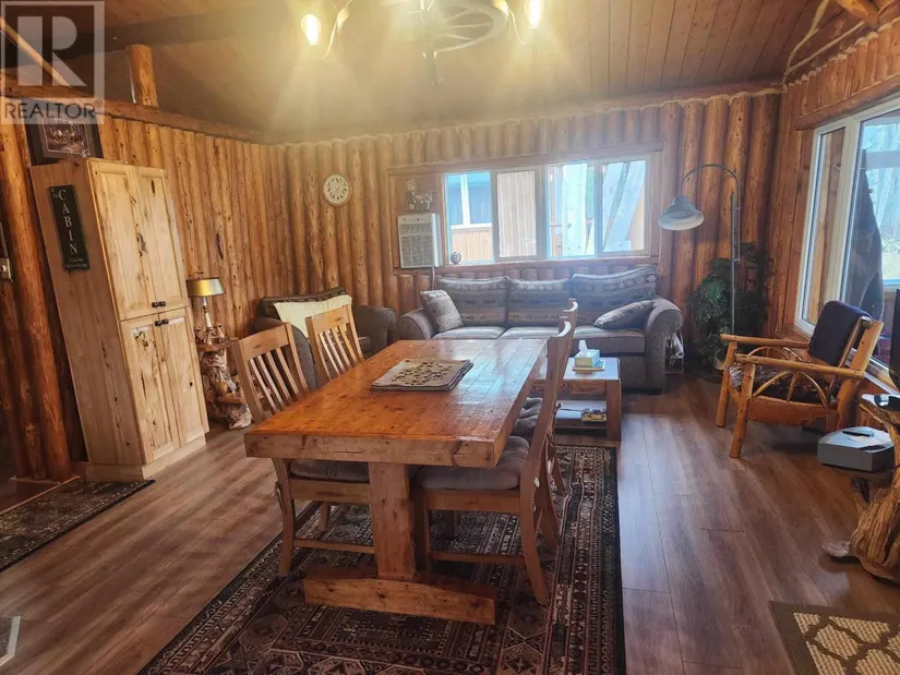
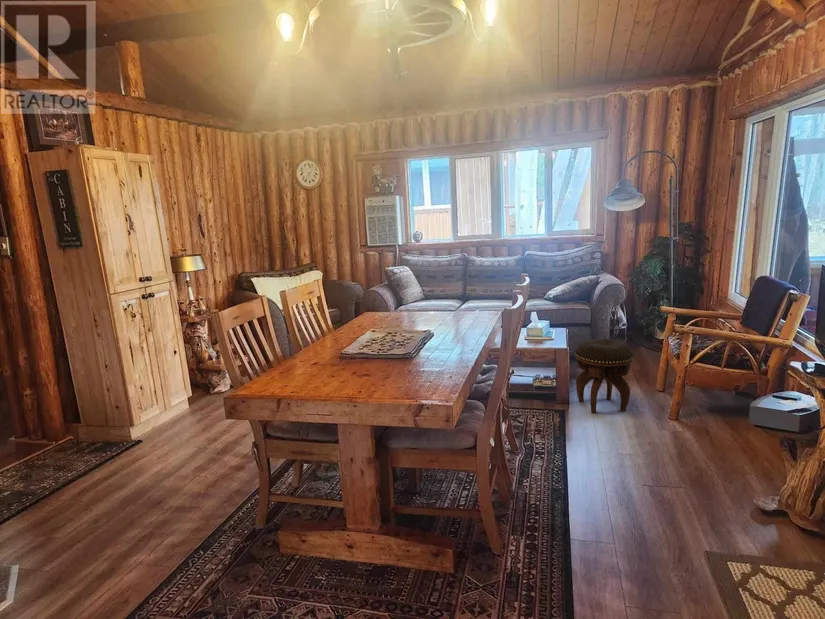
+ footstool [574,338,634,414]
